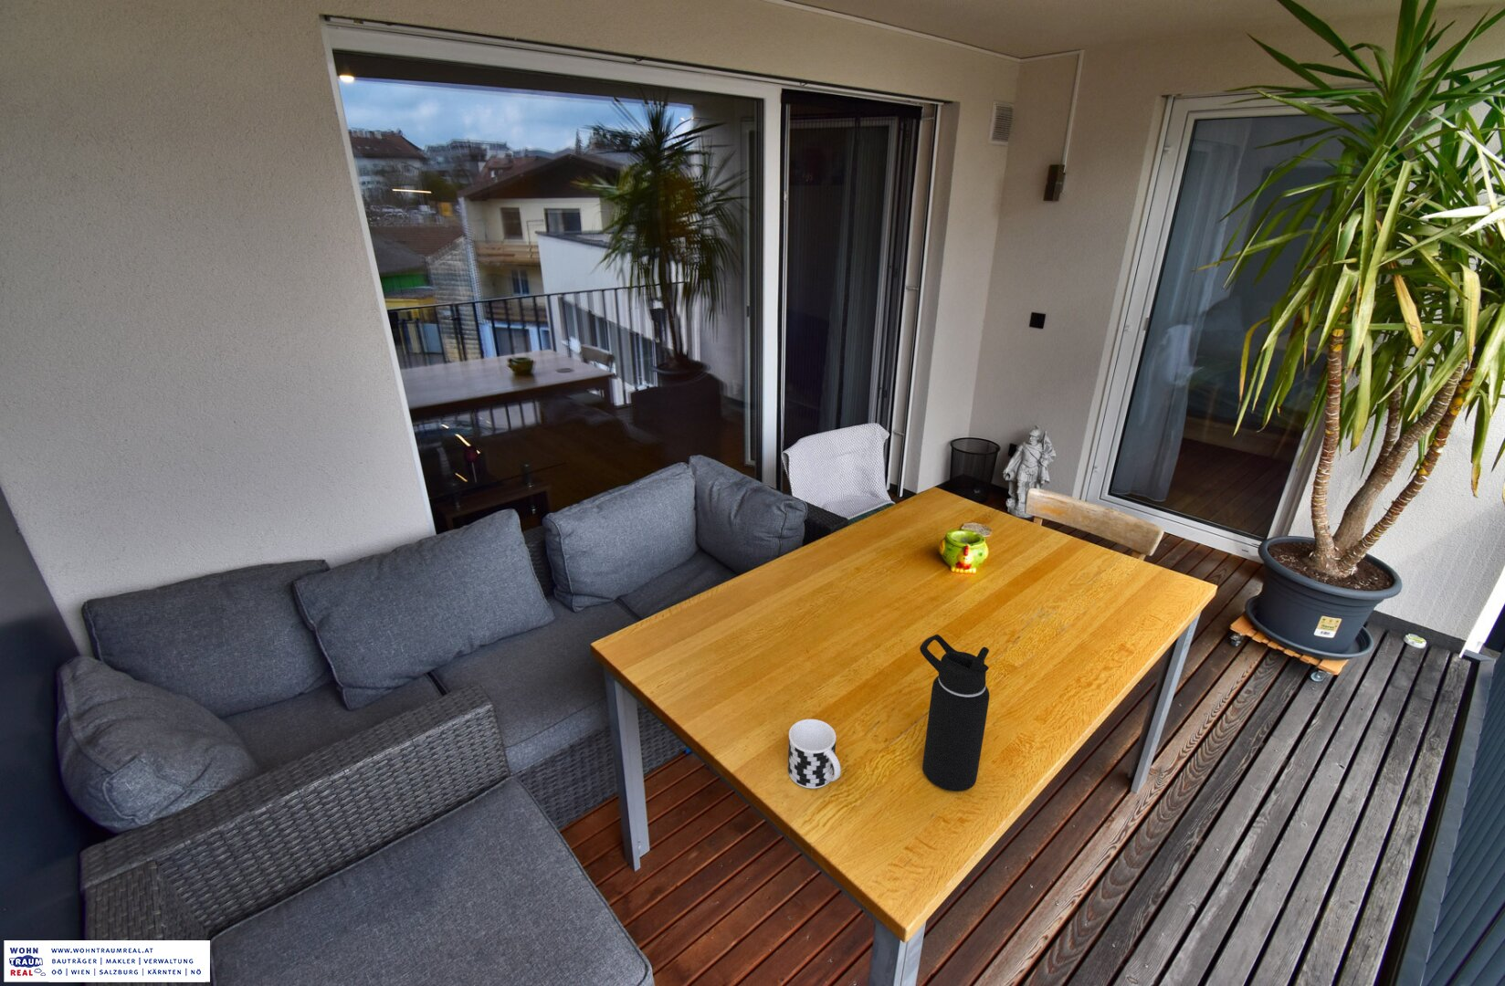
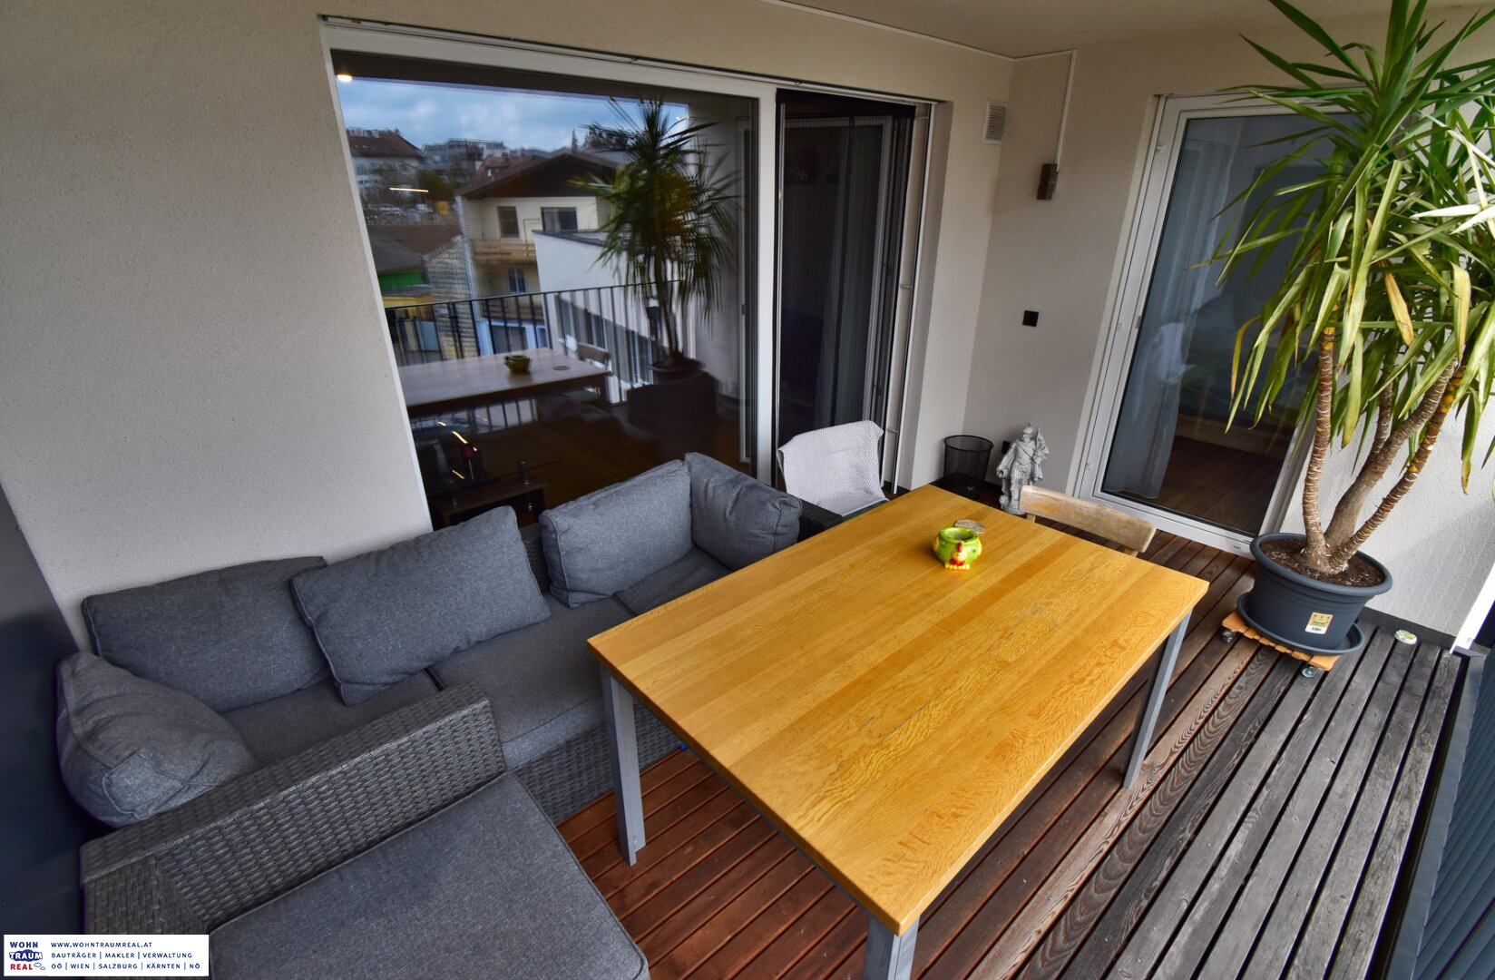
- cup [787,719,842,790]
- water bottle [918,634,991,792]
